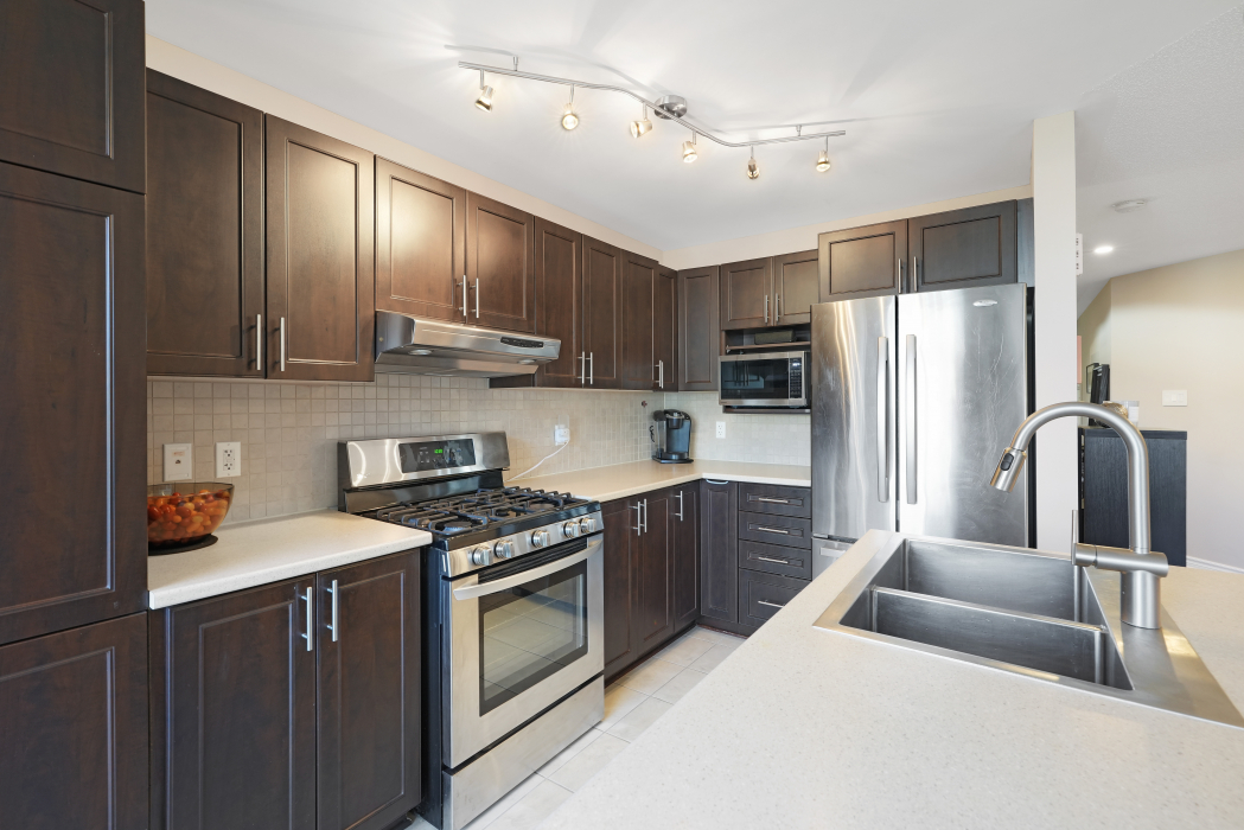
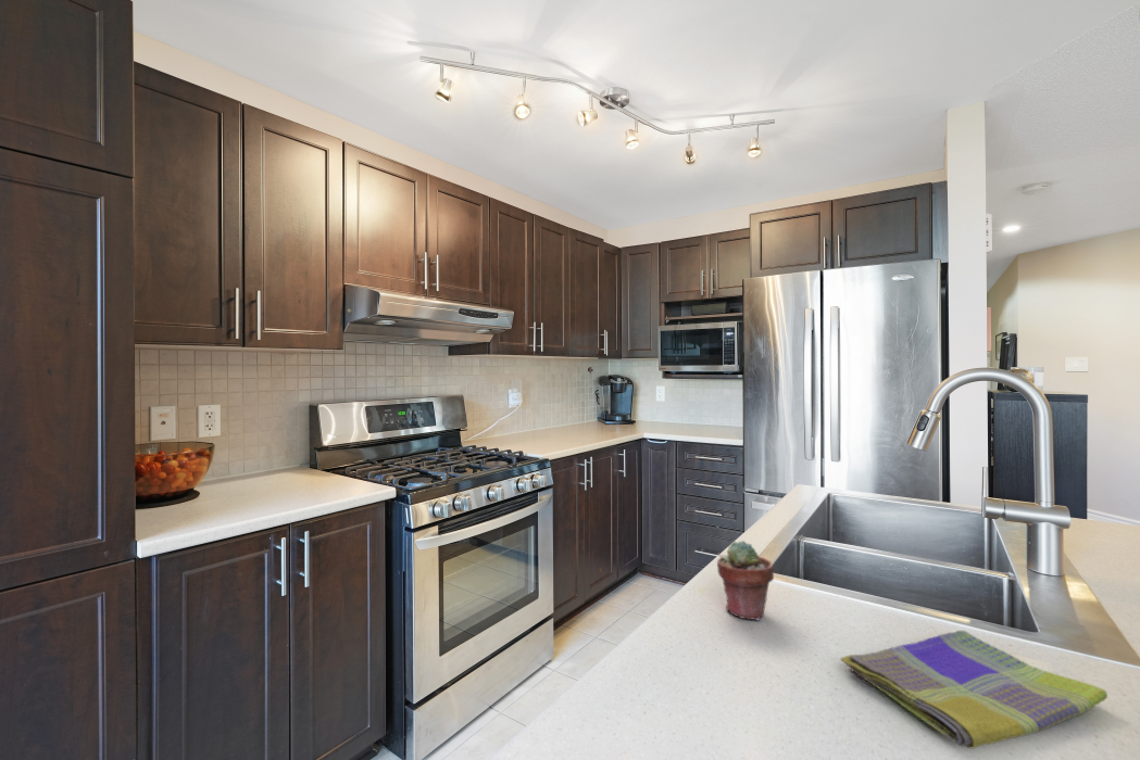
+ dish towel [840,630,1108,749]
+ potted succulent [716,540,775,622]
